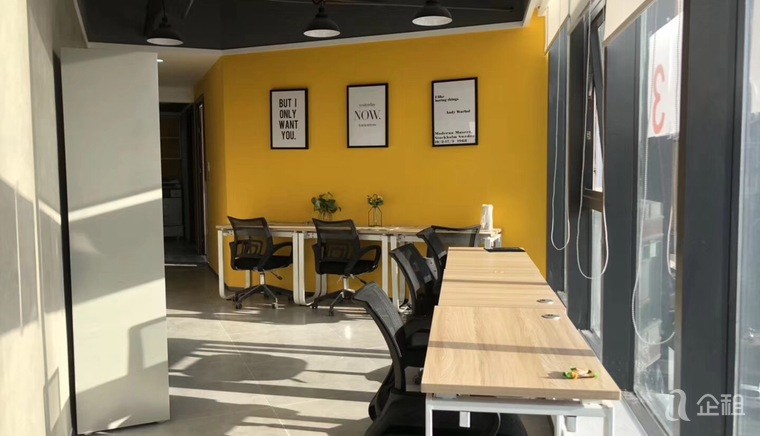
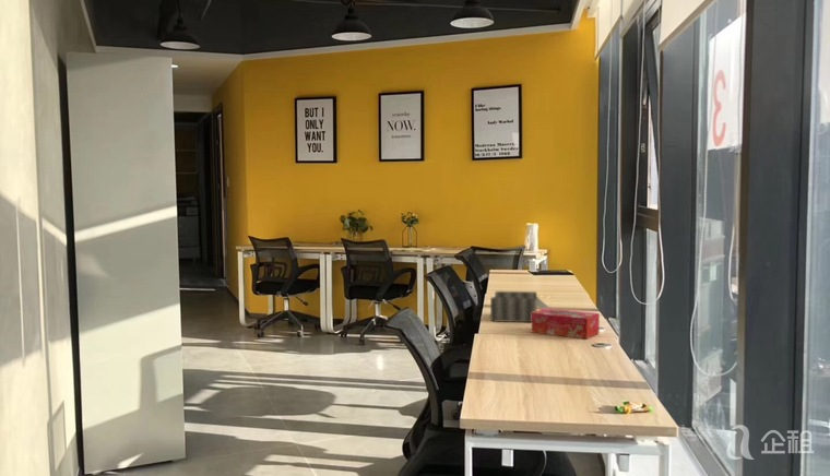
+ desk organizer [489,290,552,323]
+ tissue box [531,308,601,340]
